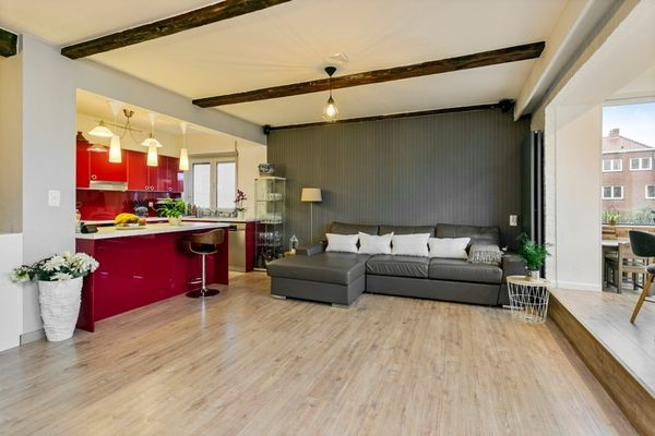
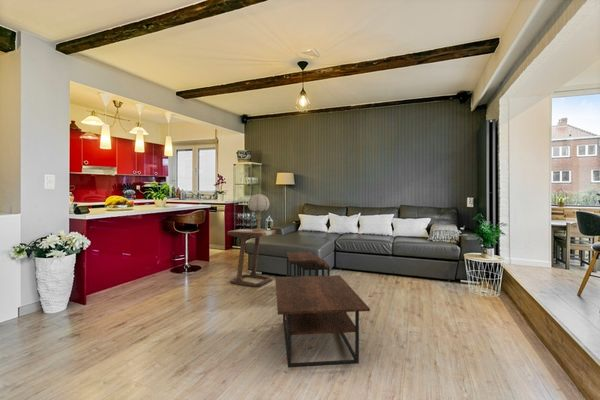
+ coffee table [274,251,371,369]
+ side table [226,228,277,291]
+ table lamp [247,191,271,232]
